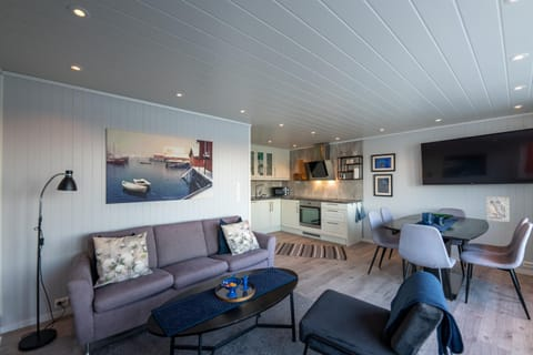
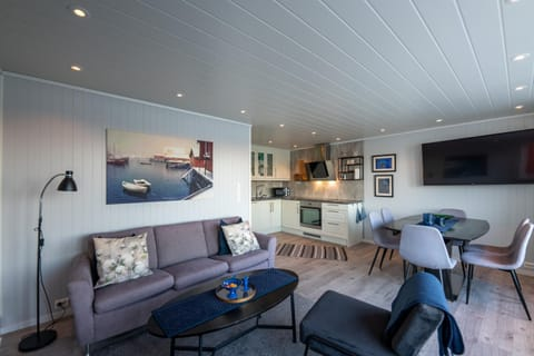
- wall art [485,195,511,223]
